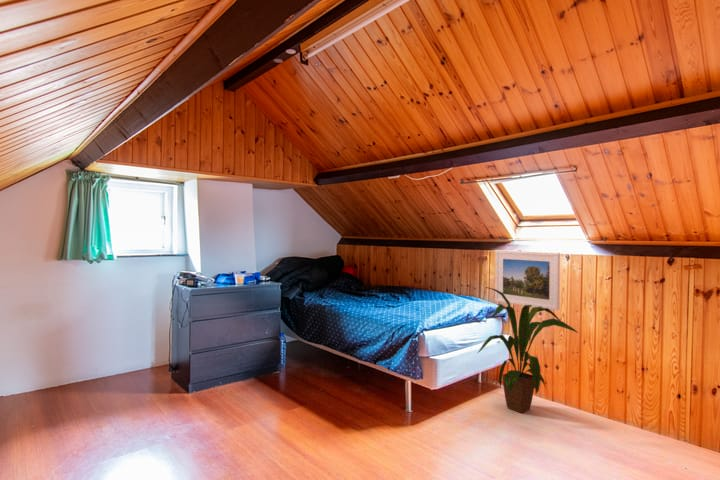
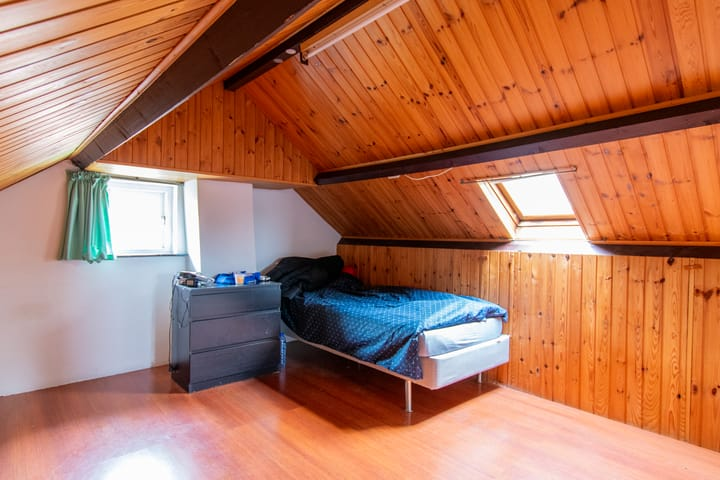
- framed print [494,249,561,311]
- house plant [477,286,579,414]
